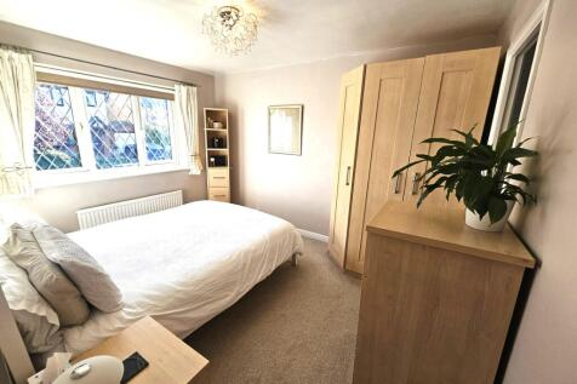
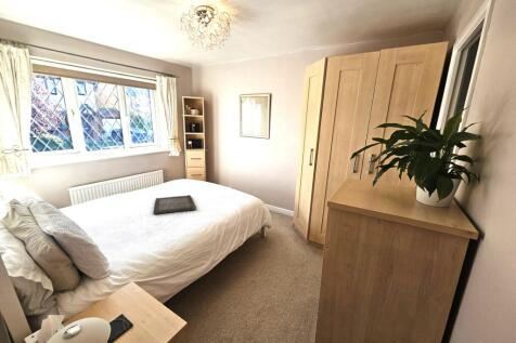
+ serving tray [153,194,197,215]
